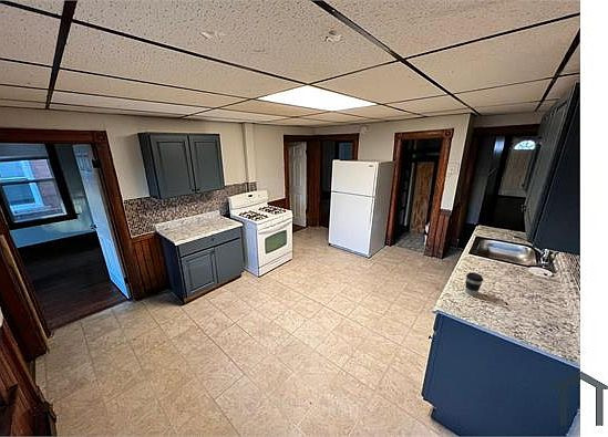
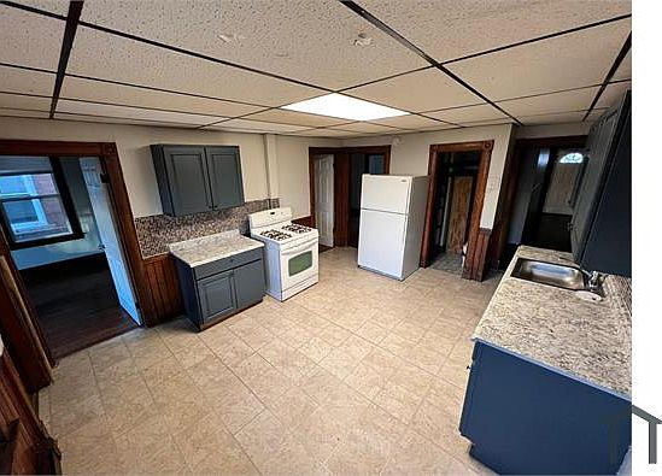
- coffee cup [464,271,484,296]
